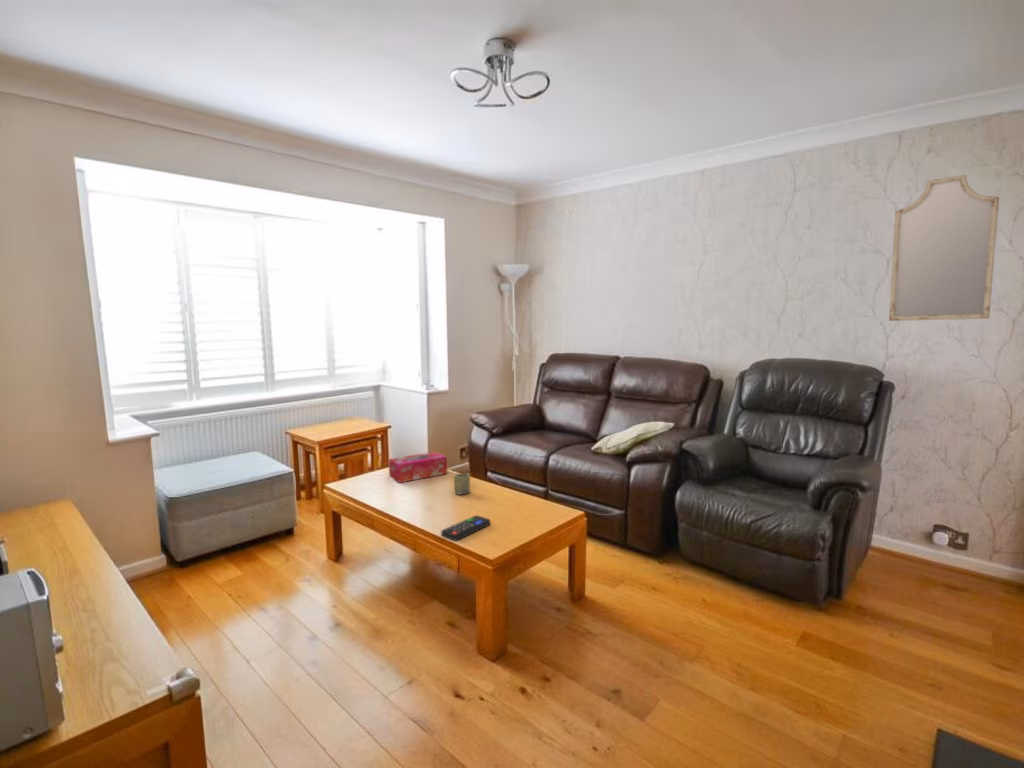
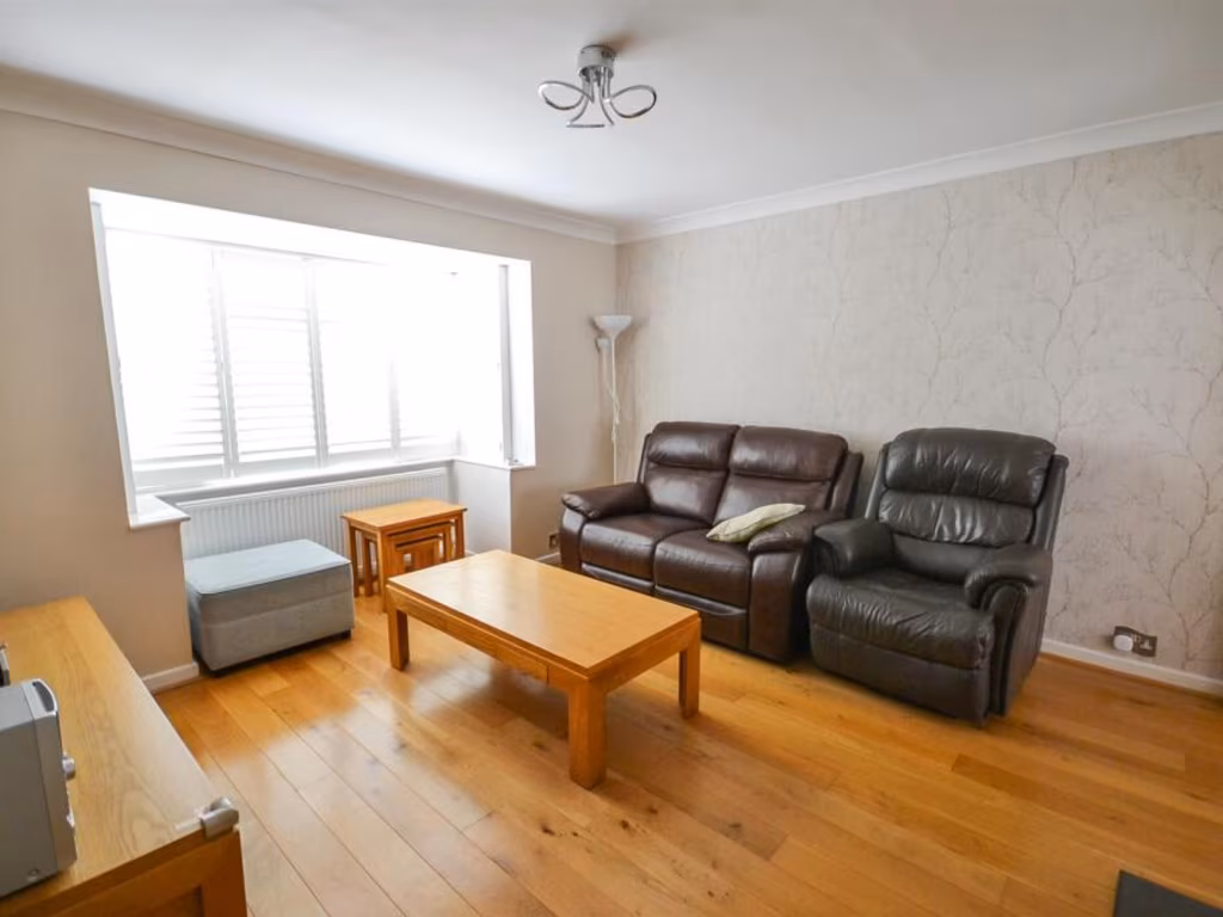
- home mirror [888,173,1000,322]
- remote control [440,514,491,542]
- cup [453,472,471,496]
- tissue box [388,451,448,484]
